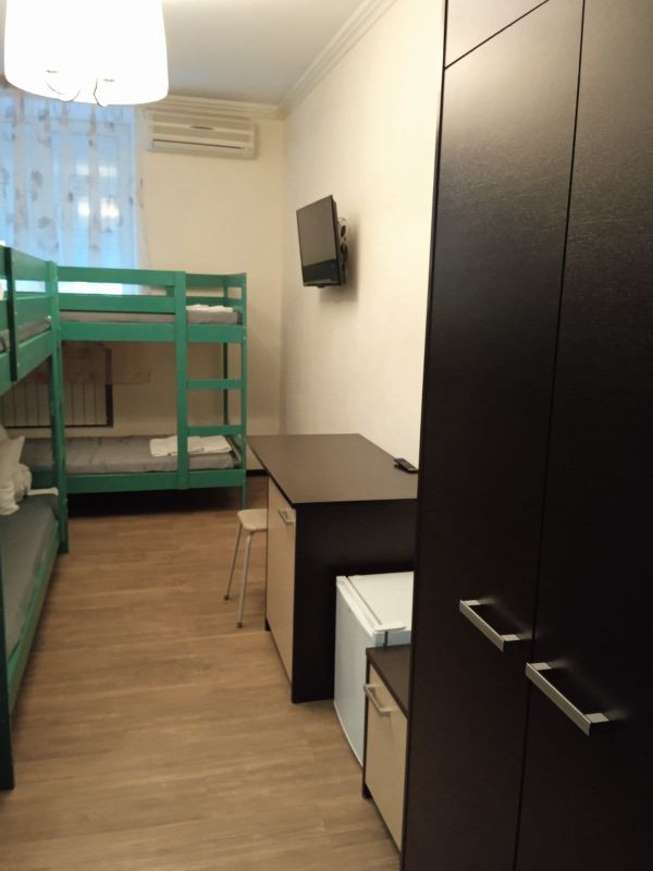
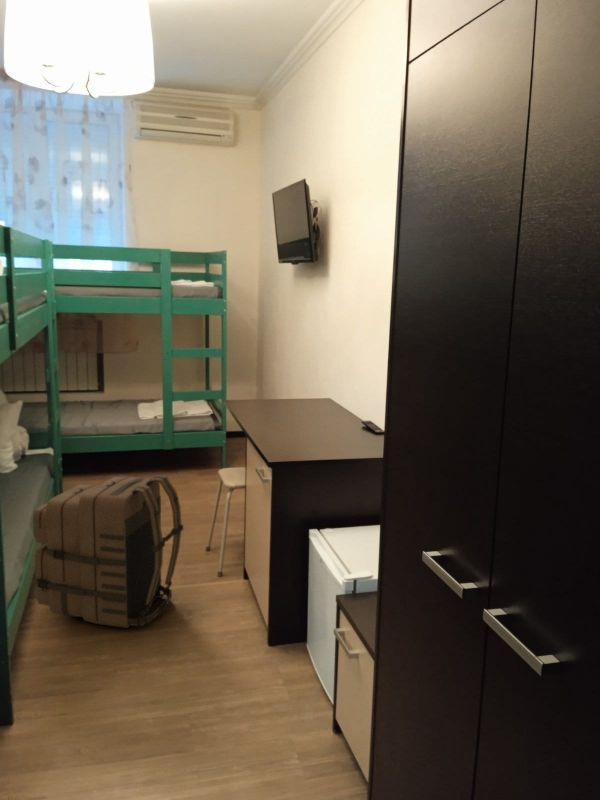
+ backpack [32,474,184,629]
